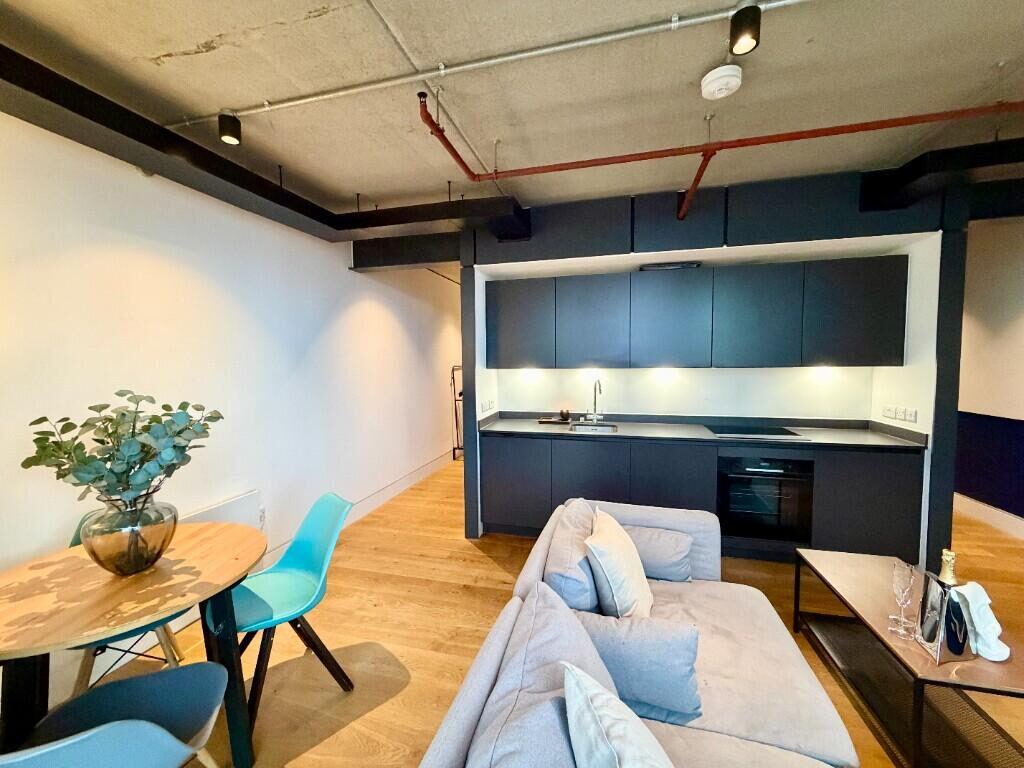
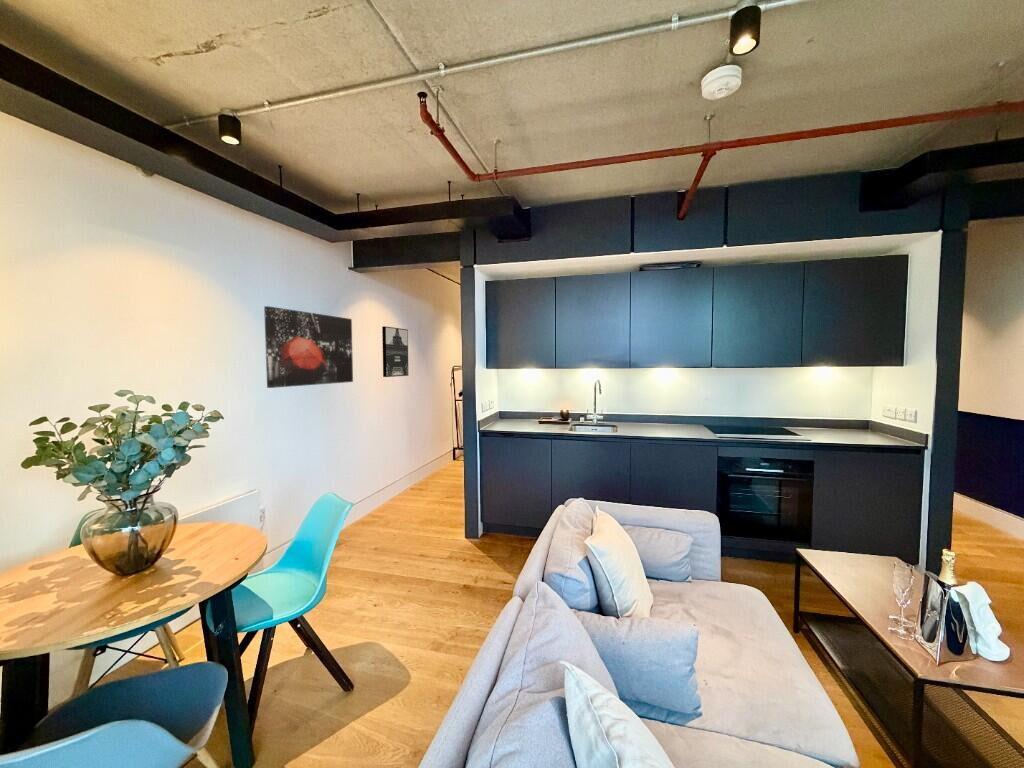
+ wall art [263,305,354,389]
+ wall art [381,325,409,378]
